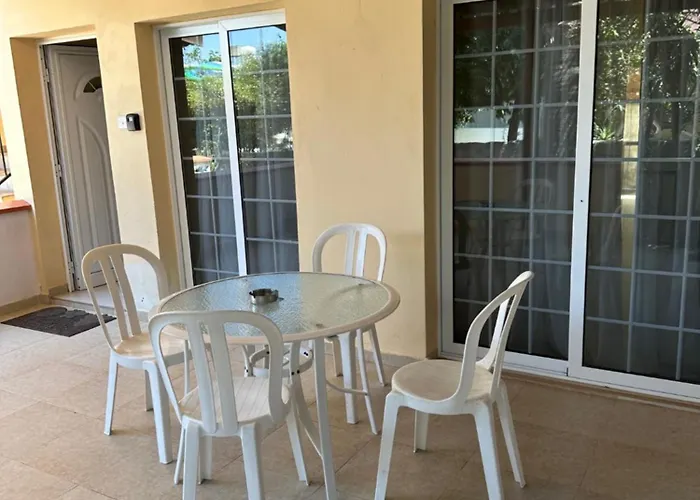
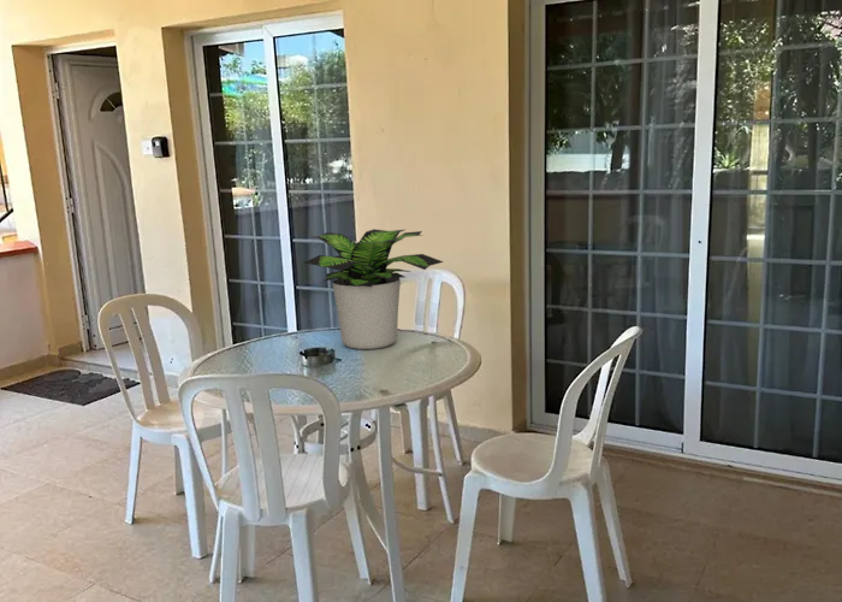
+ potted plant [303,228,445,350]
